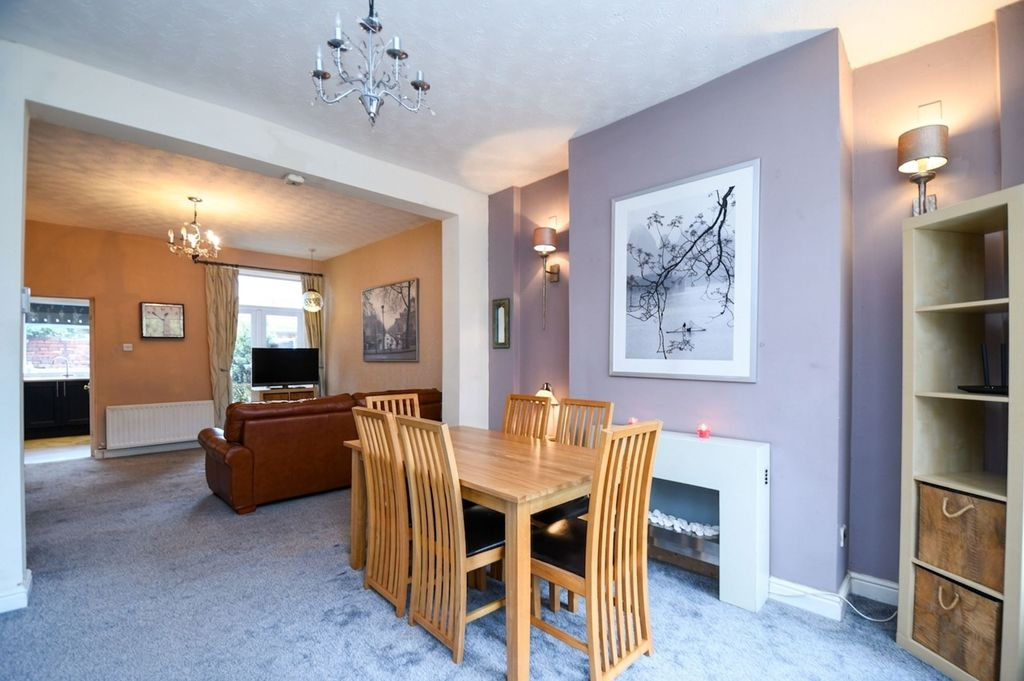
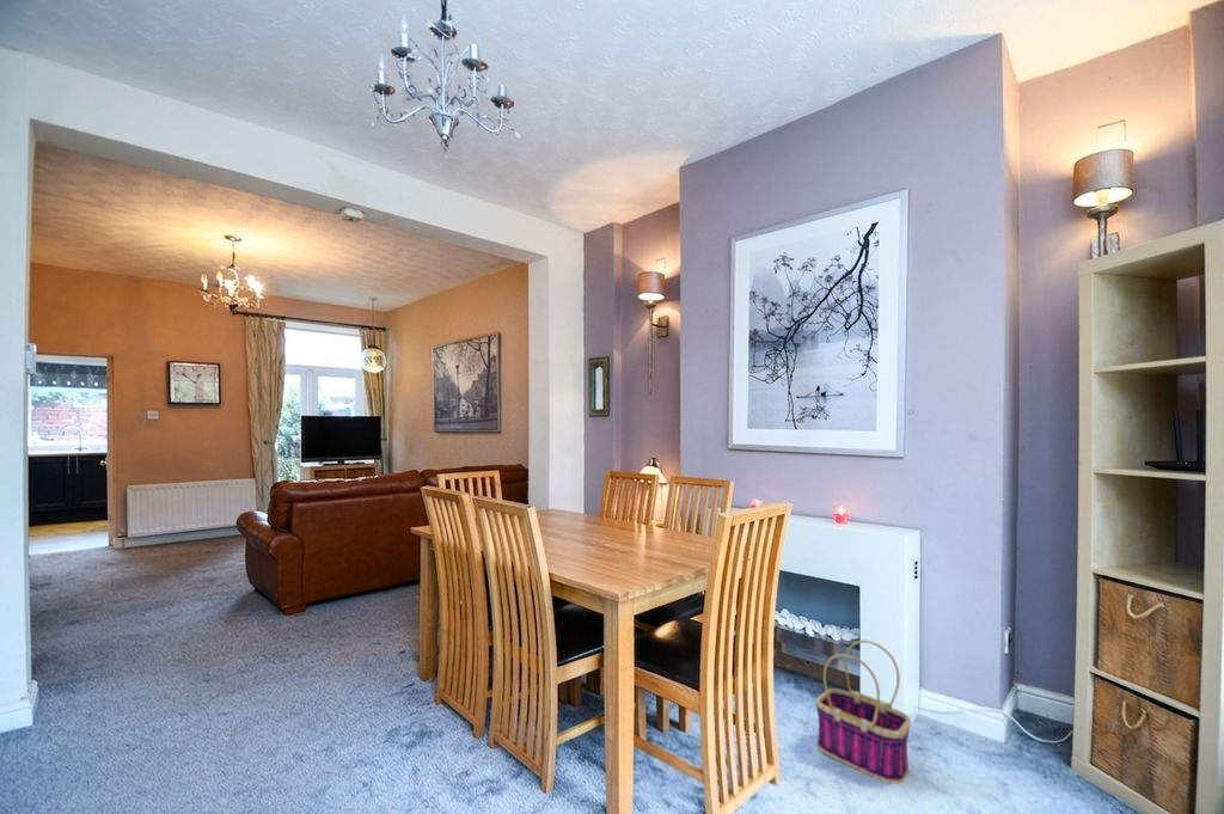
+ basket [814,639,912,785]
